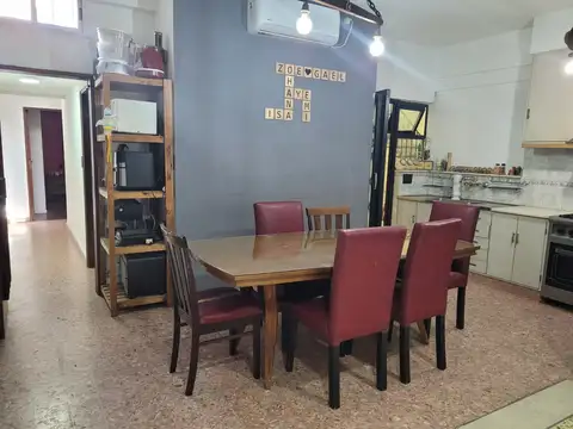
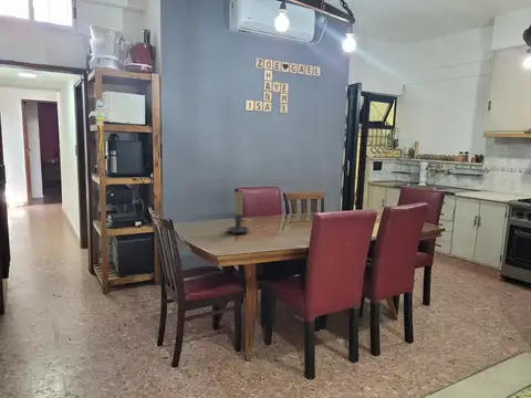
+ candle holder [226,191,250,235]
